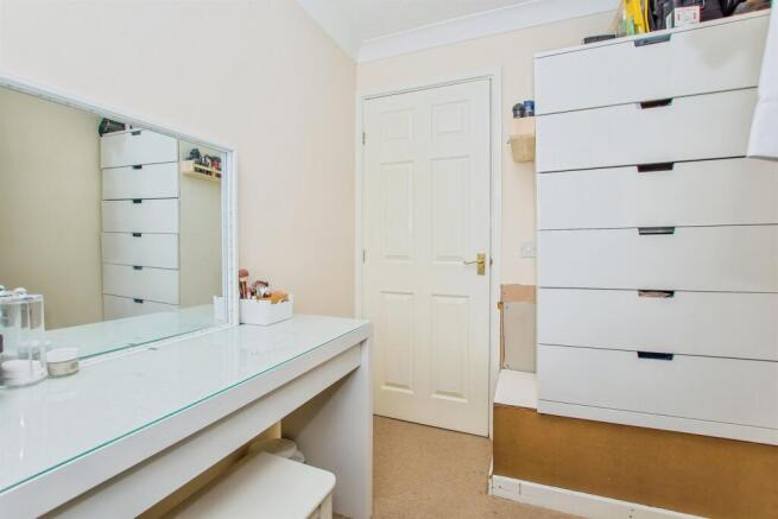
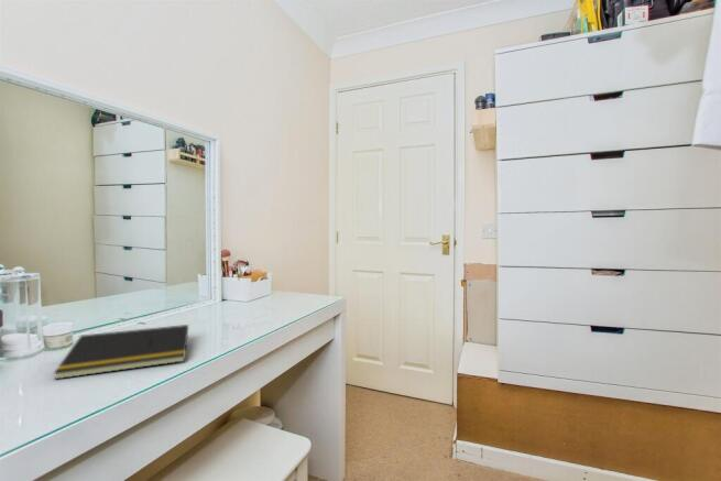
+ notepad [53,324,189,381]
